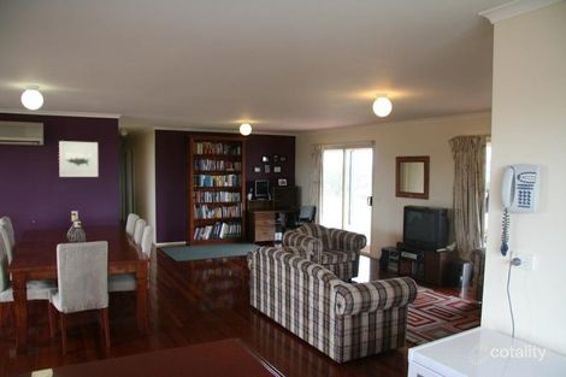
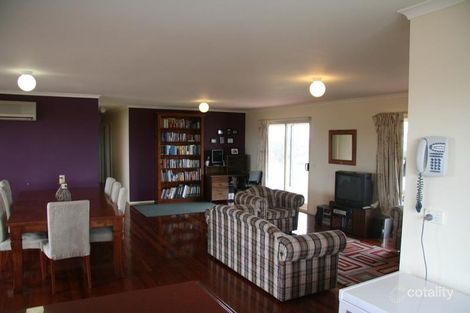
- wall art [58,140,99,178]
